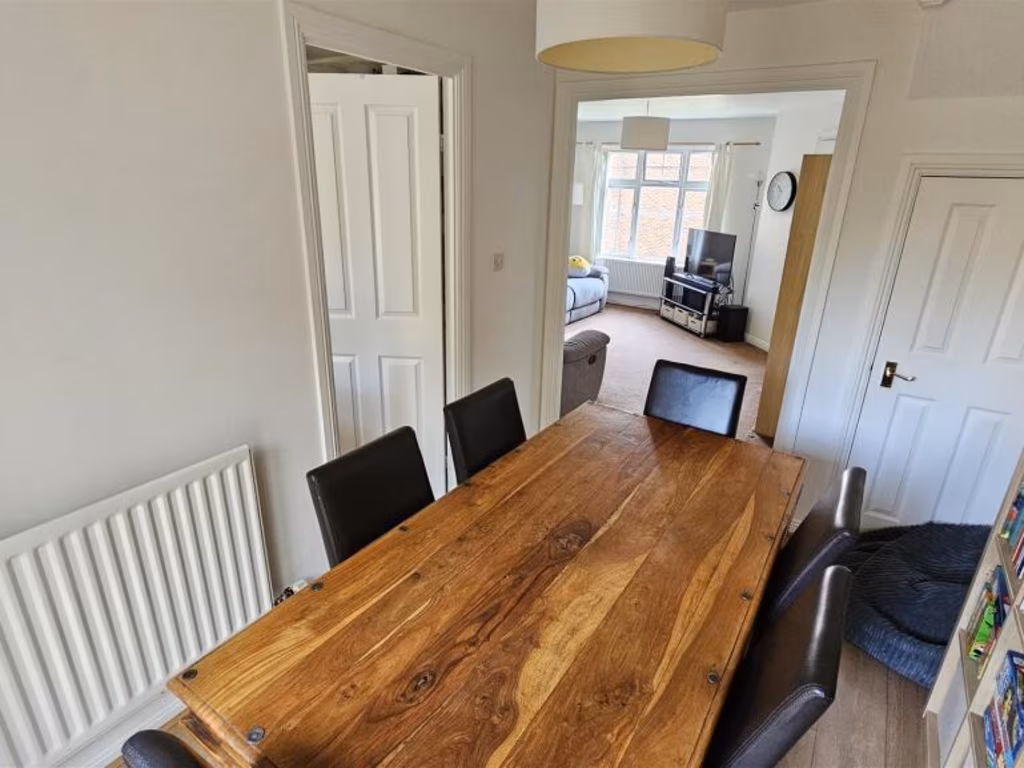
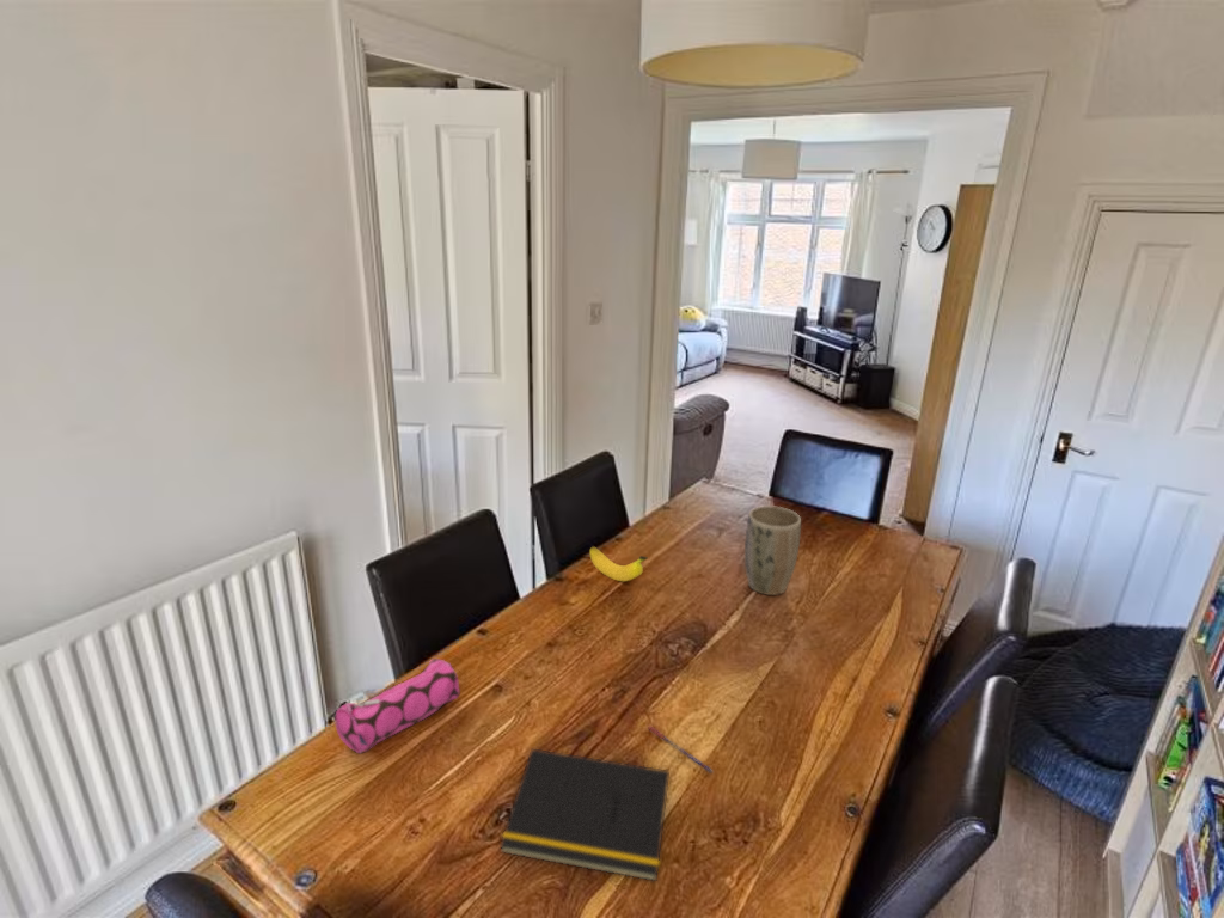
+ pen [647,724,715,775]
+ notepad [498,748,671,882]
+ banana [588,545,649,582]
+ plant pot [743,504,802,596]
+ pencil case [335,657,461,754]
